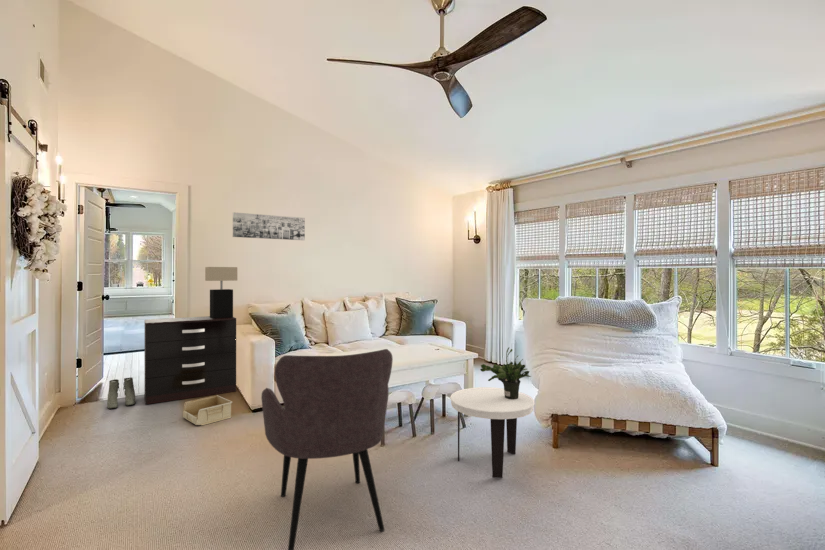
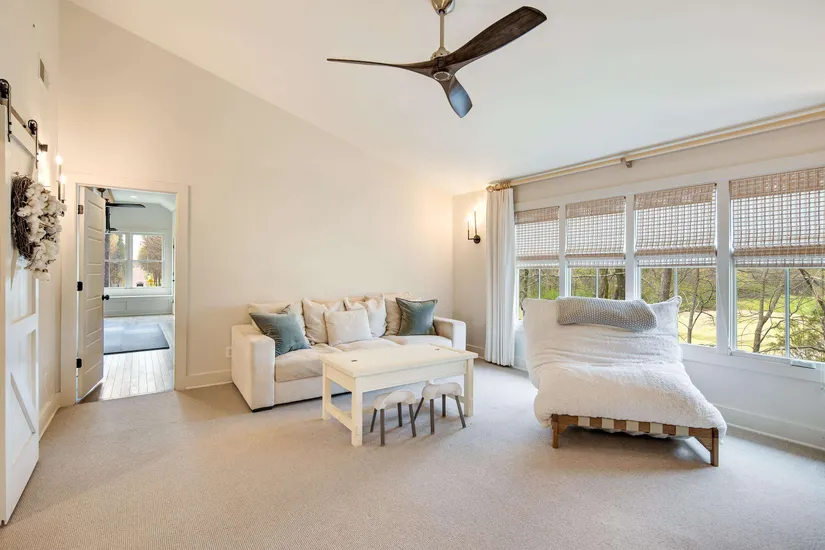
- side table [449,386,536,479]
- table lamp [204,266,238,319]
- armchair [260,348,394,550]
- wall art [232,211,306,241]
- boots [106,377,136,410]
- dresser [144,315,237,405]
- potted plant [479,347,532,399]
- storage bin [182,394,234,426]
